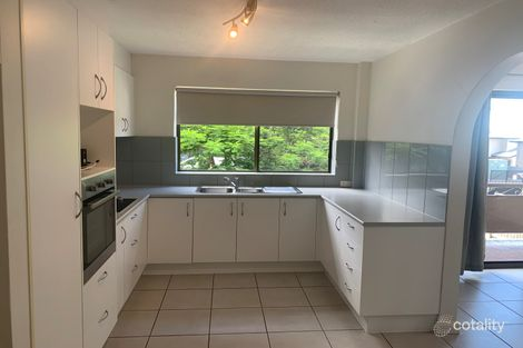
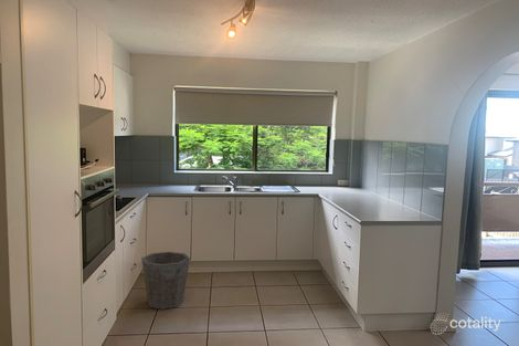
+ waste bin [140,251,191,311]
